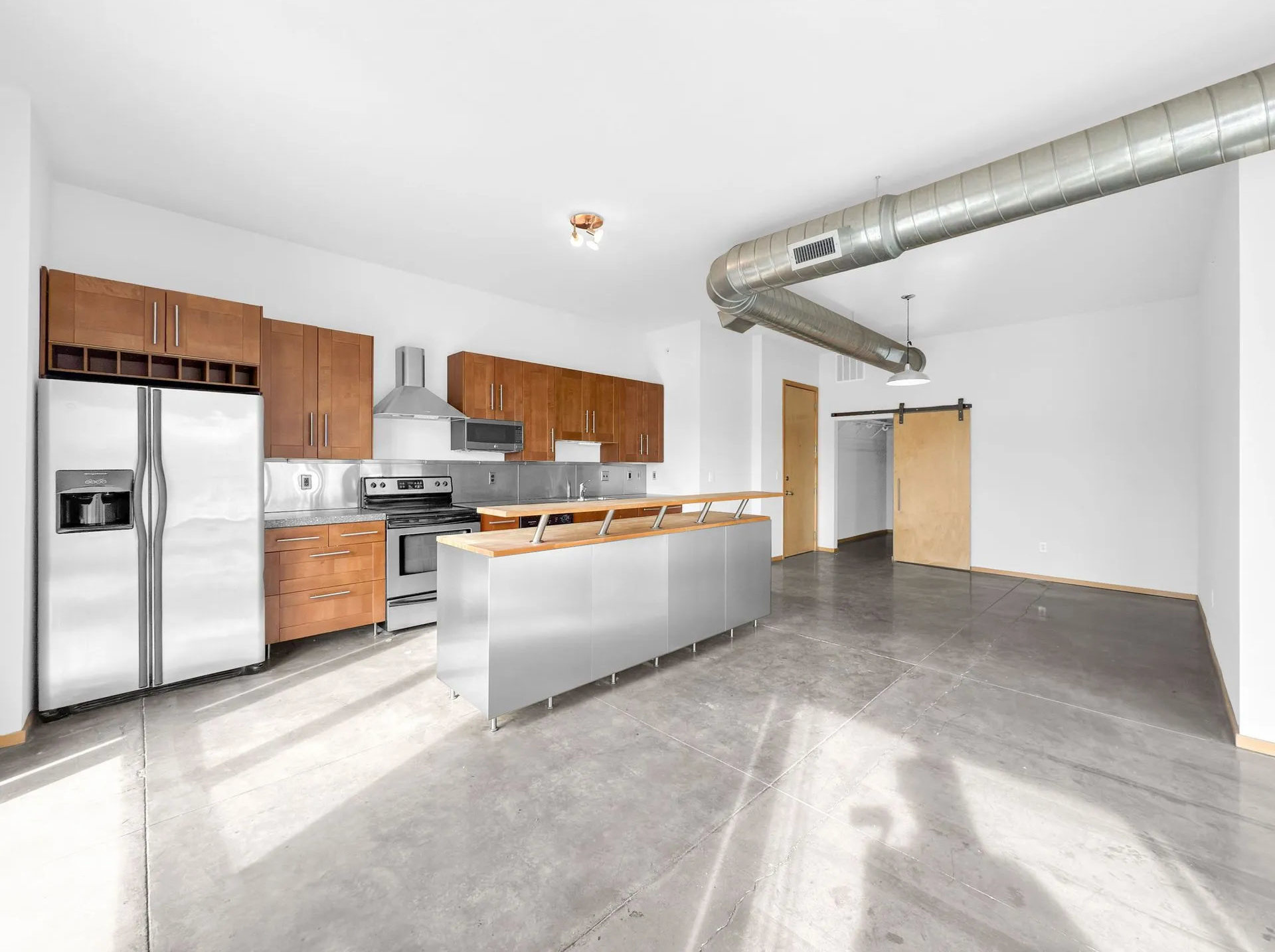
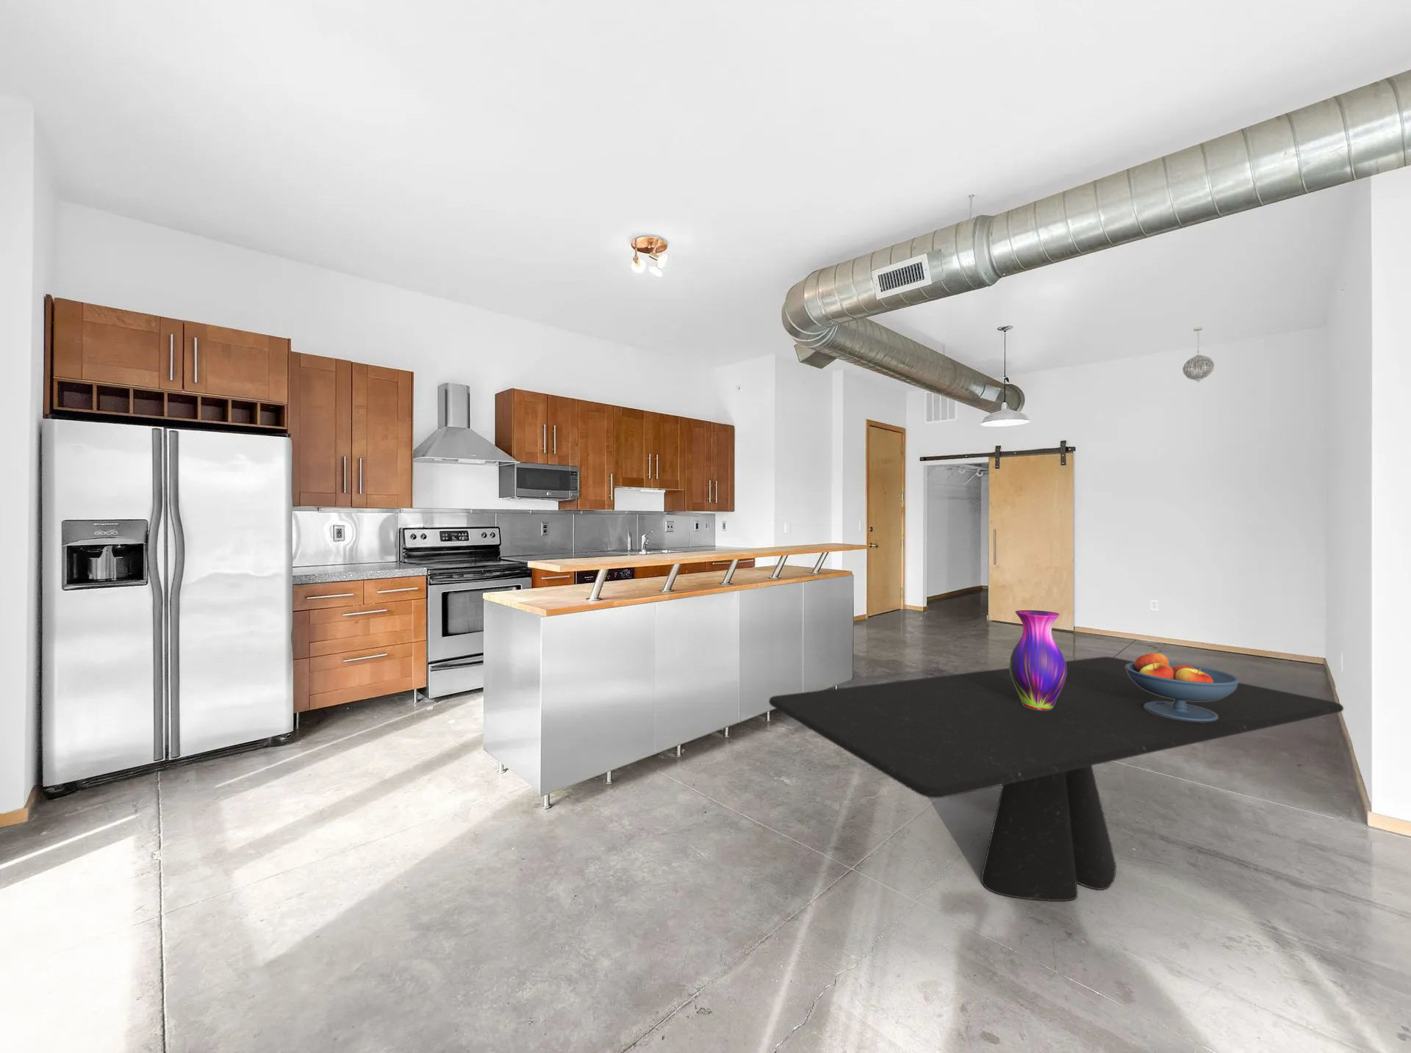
+ fruit bowl [1125,650,1241,722]
+ dining table [768,656,1345,901]
+ pendant light [1182,326,1215,384]
+ vase [1009,609,1067,710]
